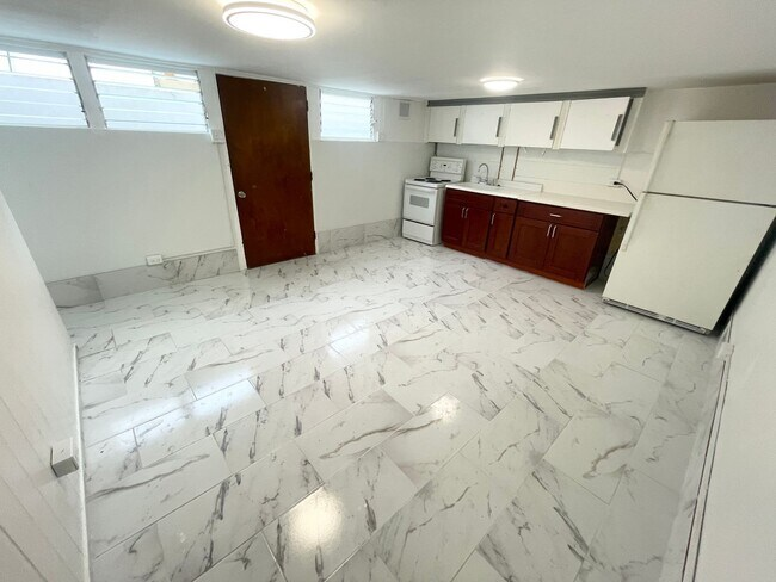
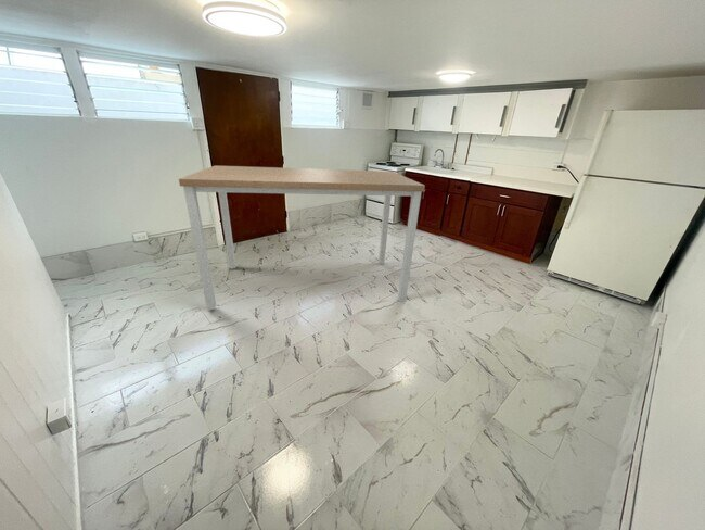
+ dining table [178,165,426,311]
